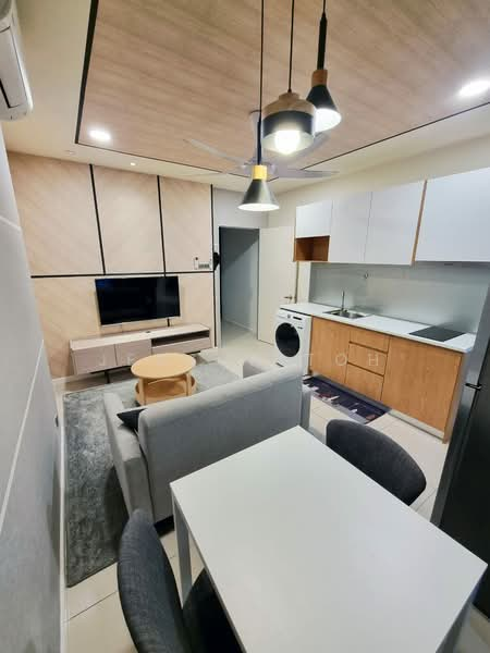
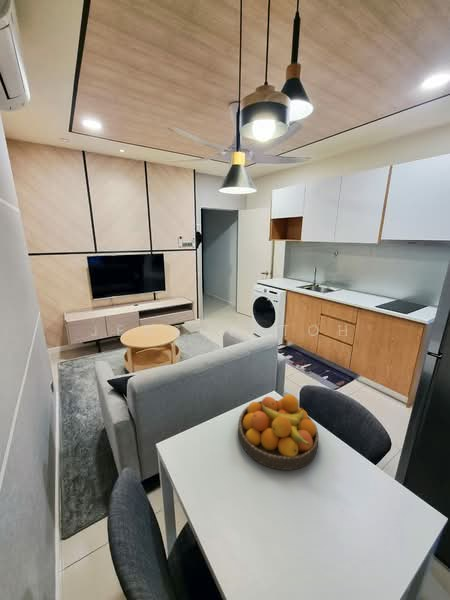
+ fruit bowl [237,393,320,471]
